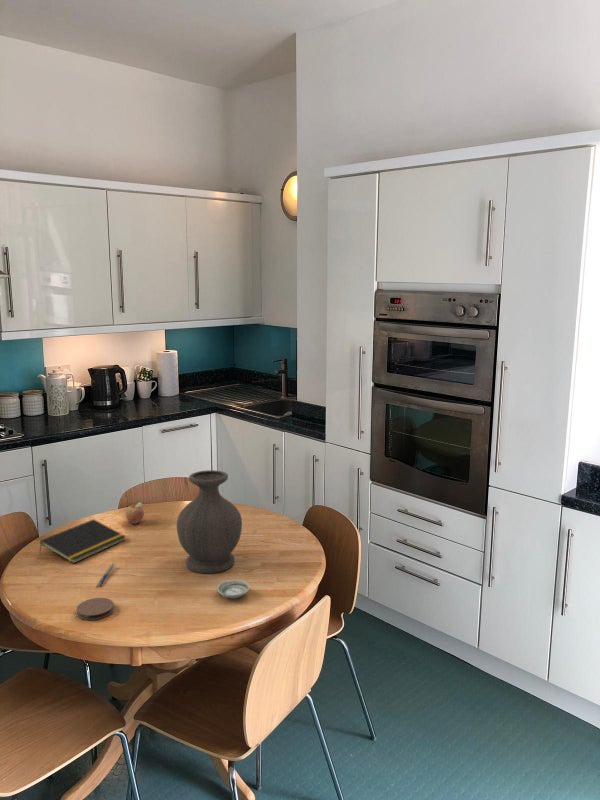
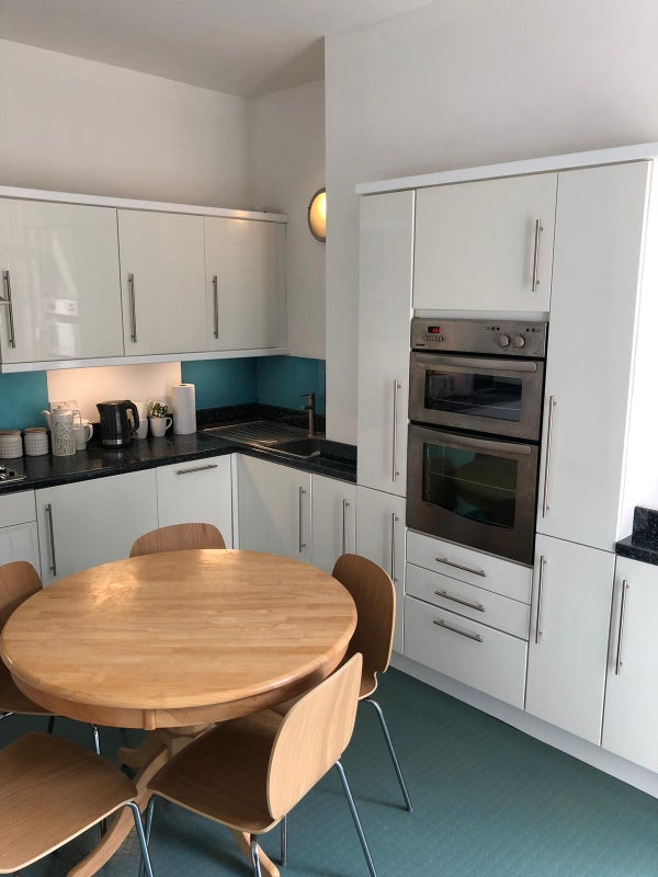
- pen [95,563,116,587]
- notepad [38,518,127,565]
- coaster [75,597,115,621]
- saucer [216,579,251,600]
- vase [176,469,243,574]
- fruit [125,501,145,525]
